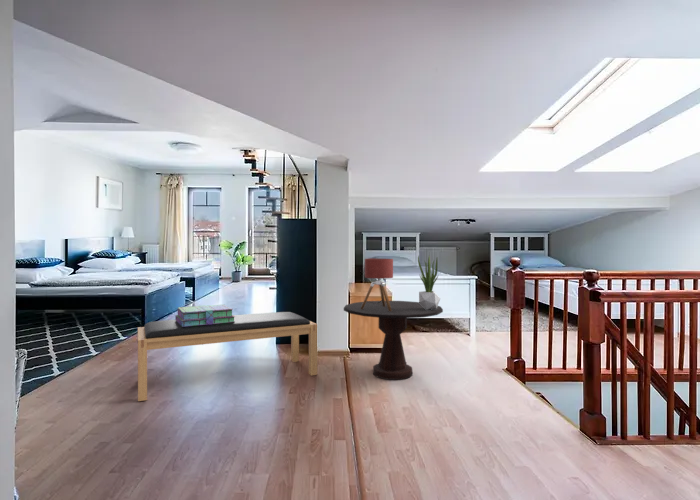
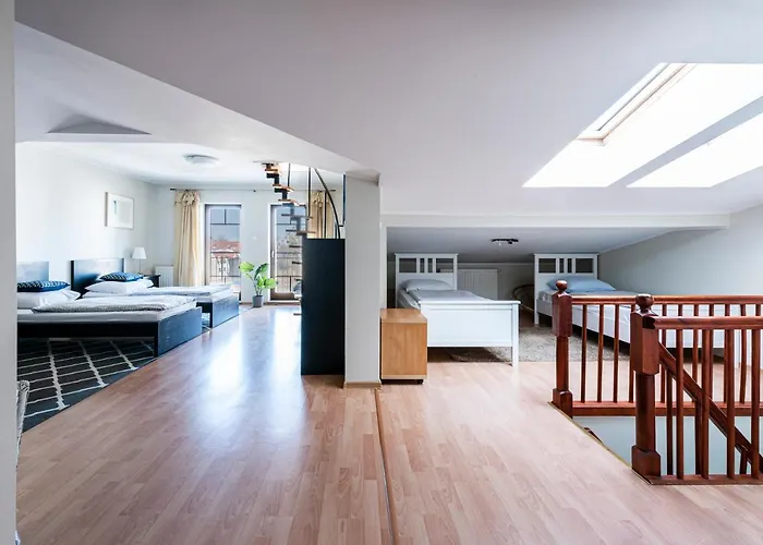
- bench [137,311,318,402]
- stack of books [174,304,235,327]
- potted plant [417,255,441,310]
- table lamp [361,258,394,311]
- side table [343,300,444,381]
